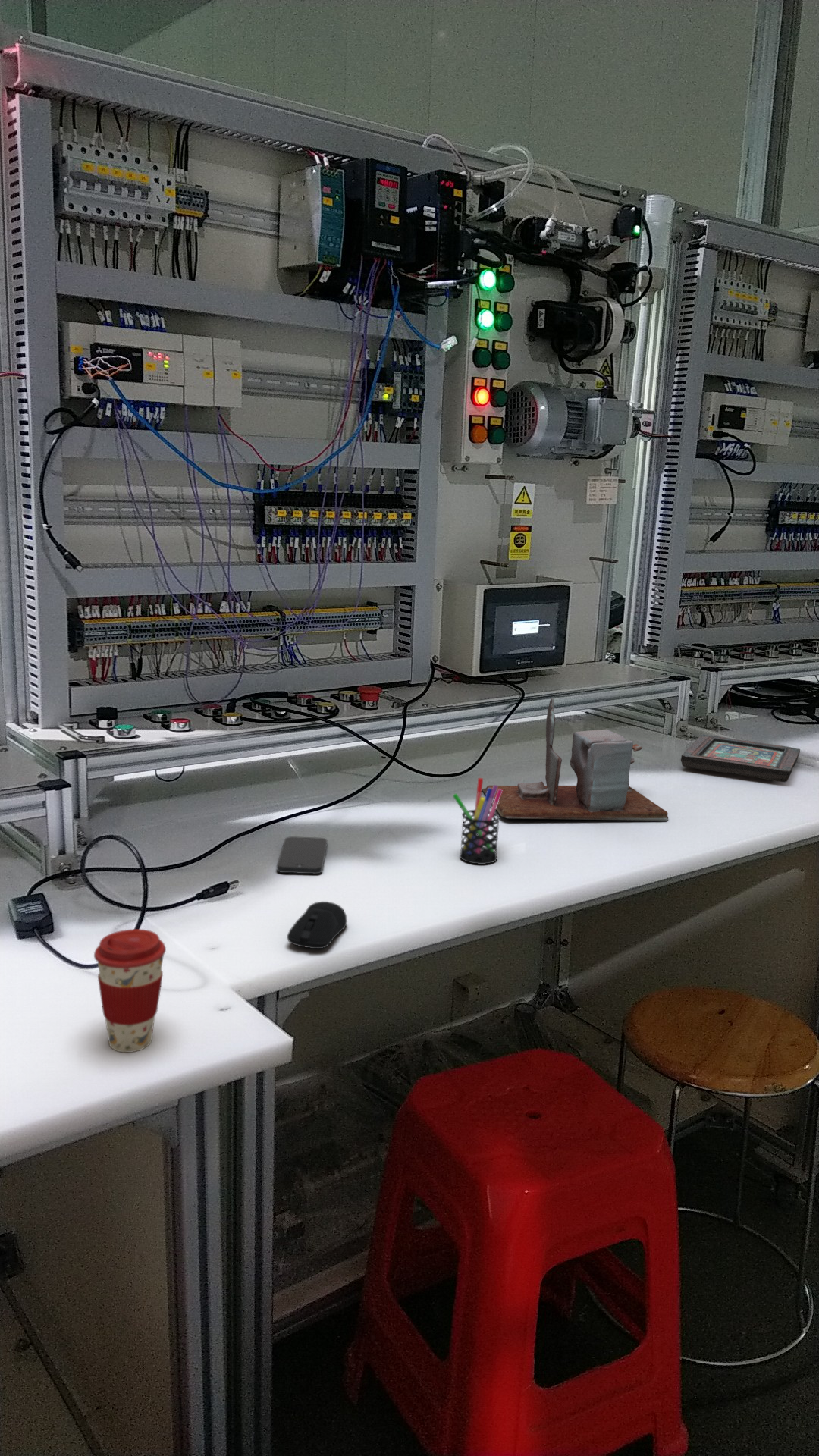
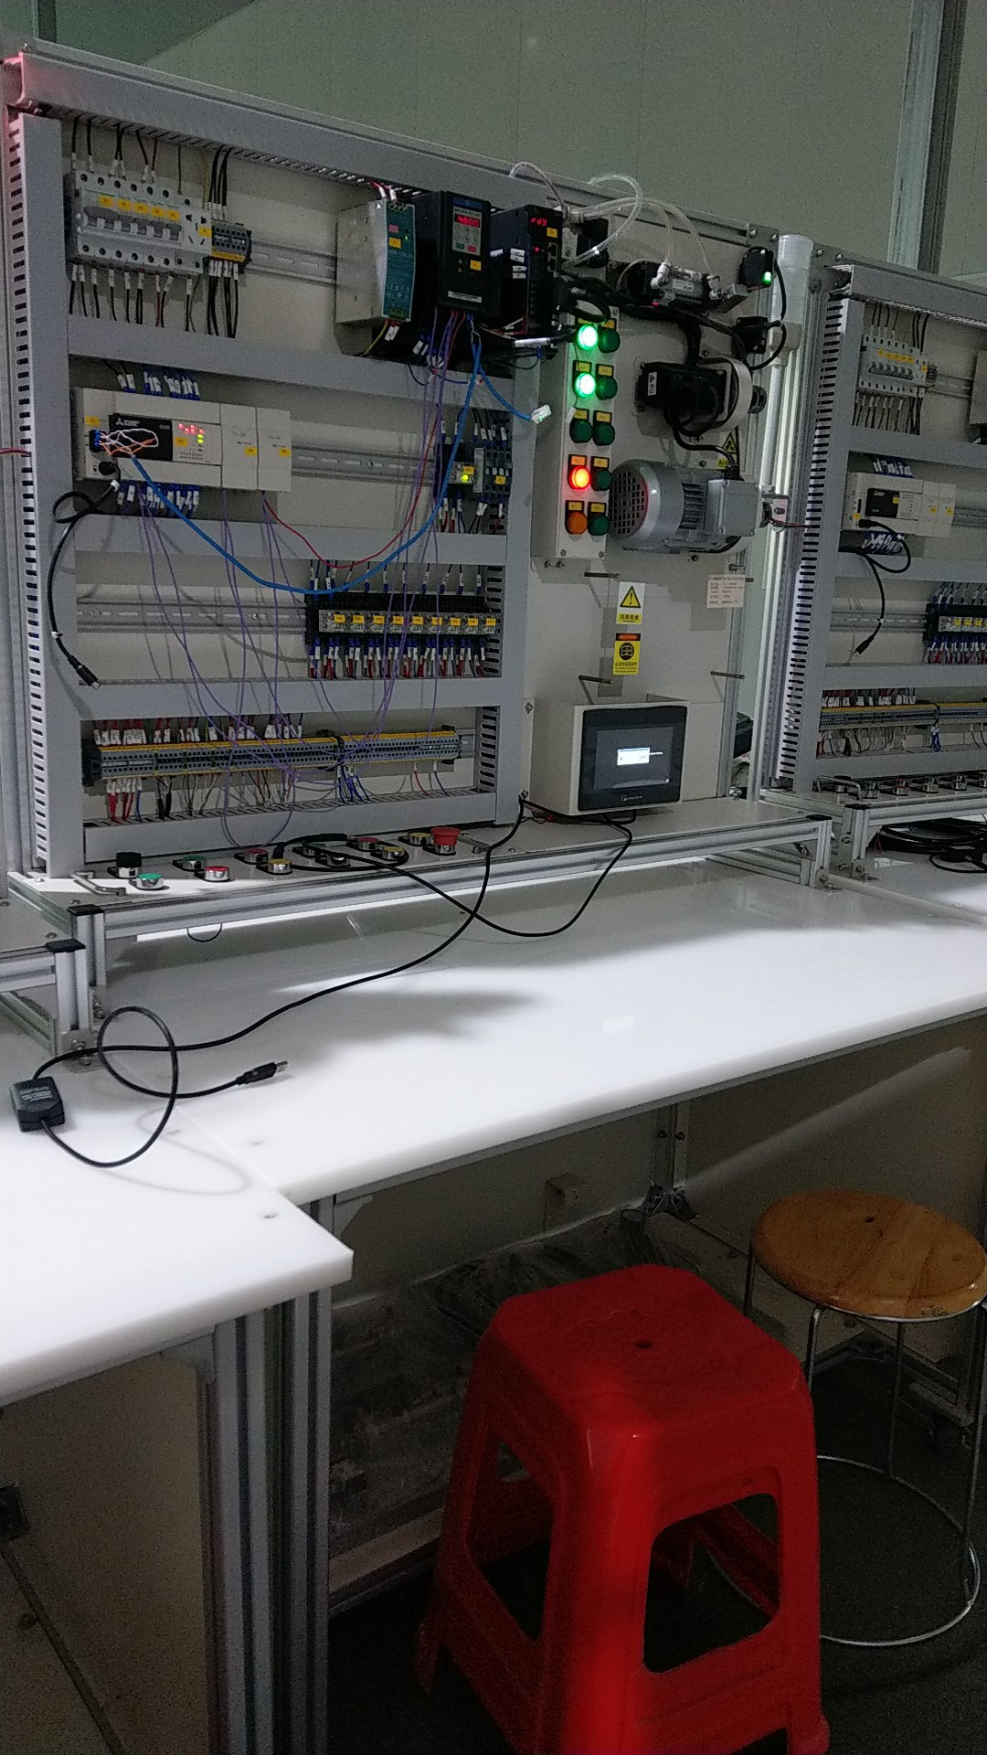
- coffee cup [93,928,167,1053]
- computer mouse [286,901,348,949]
- pen holder [452,777,503,865]
- smartphone [276,836,328,875]
- desk organizer [482,698,669,821]
- religious icon [680,734,801,783]
